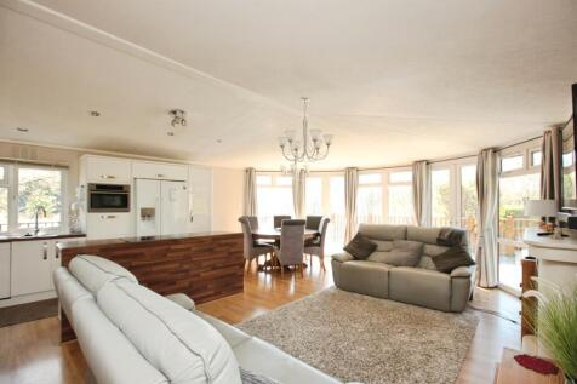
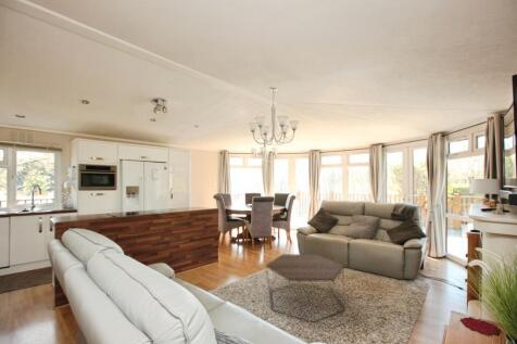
+ coffee table [265,253,345,323]
